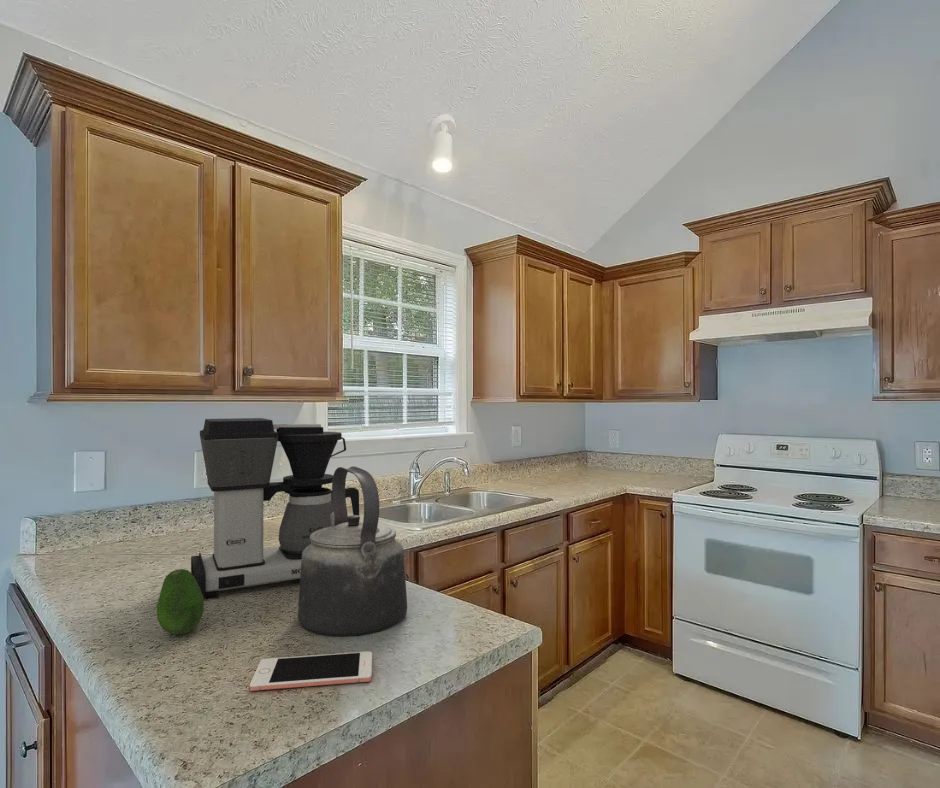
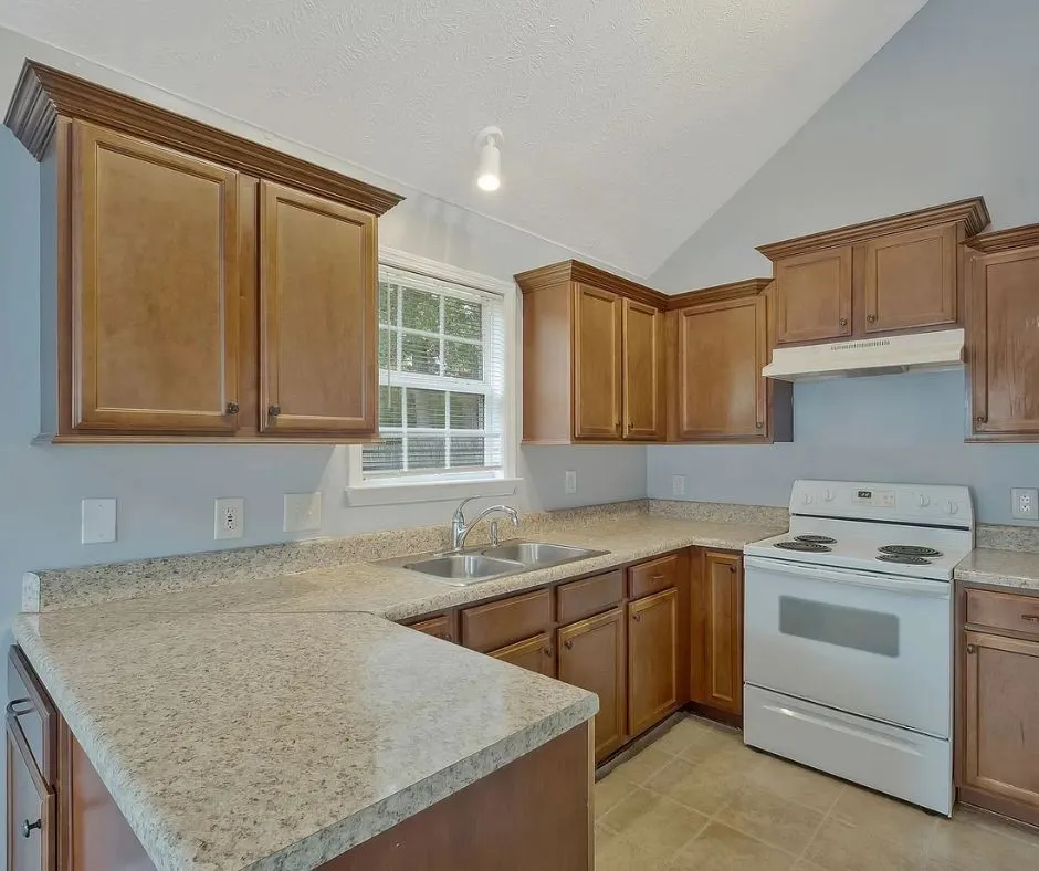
- kettle [297,465,408,637]
- cell phone [249,650,373,692]
- coffee maker [190,417,360,601]
- fruit [156,568,205,635]
